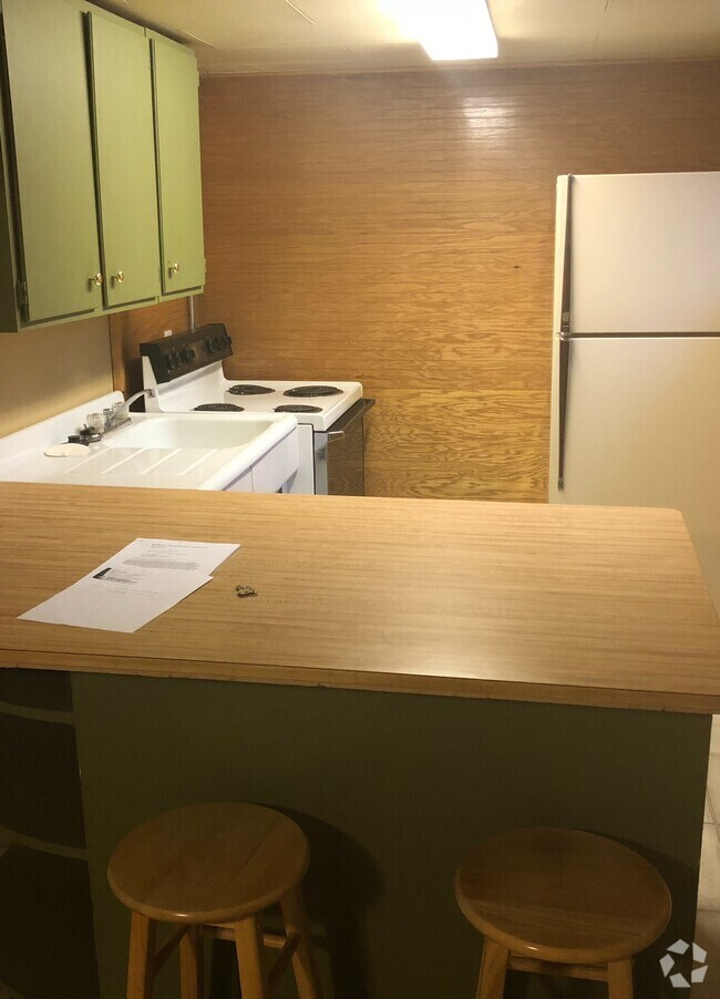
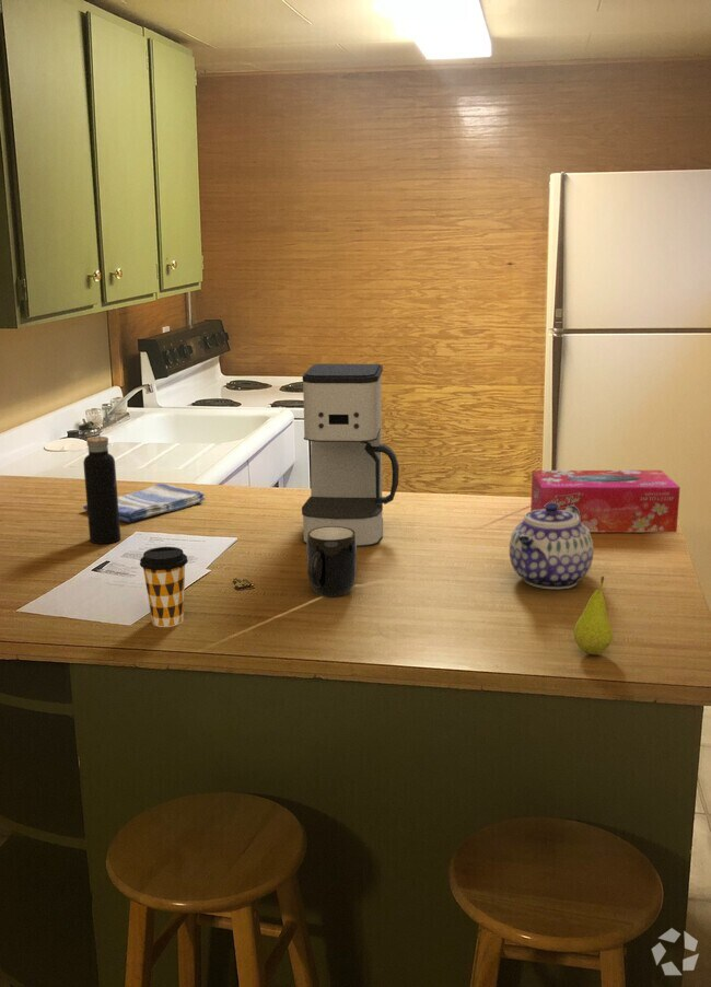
+ fruit [573,576,614,657]
+ mug [305,526,358,597]
+ coffee maker [301,363,400,548]
+ dish towel [82,483,207,524]
+ tissue box [529,469,681,533]
+ teapot [509,502,595,590]
+ coffee cup [139,546,189,628]
+ water bottle [82,427,121,545]
